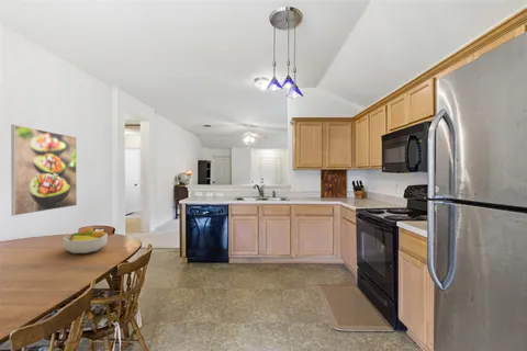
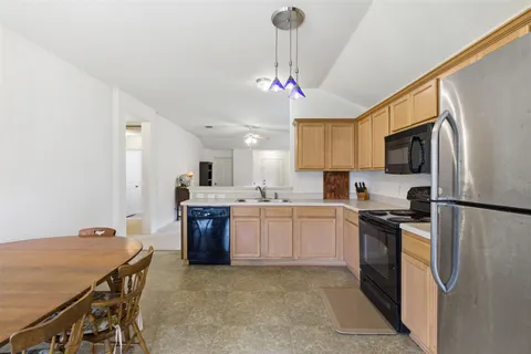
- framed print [10,124,78,217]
- fruit bowl [61,226,109,254]
